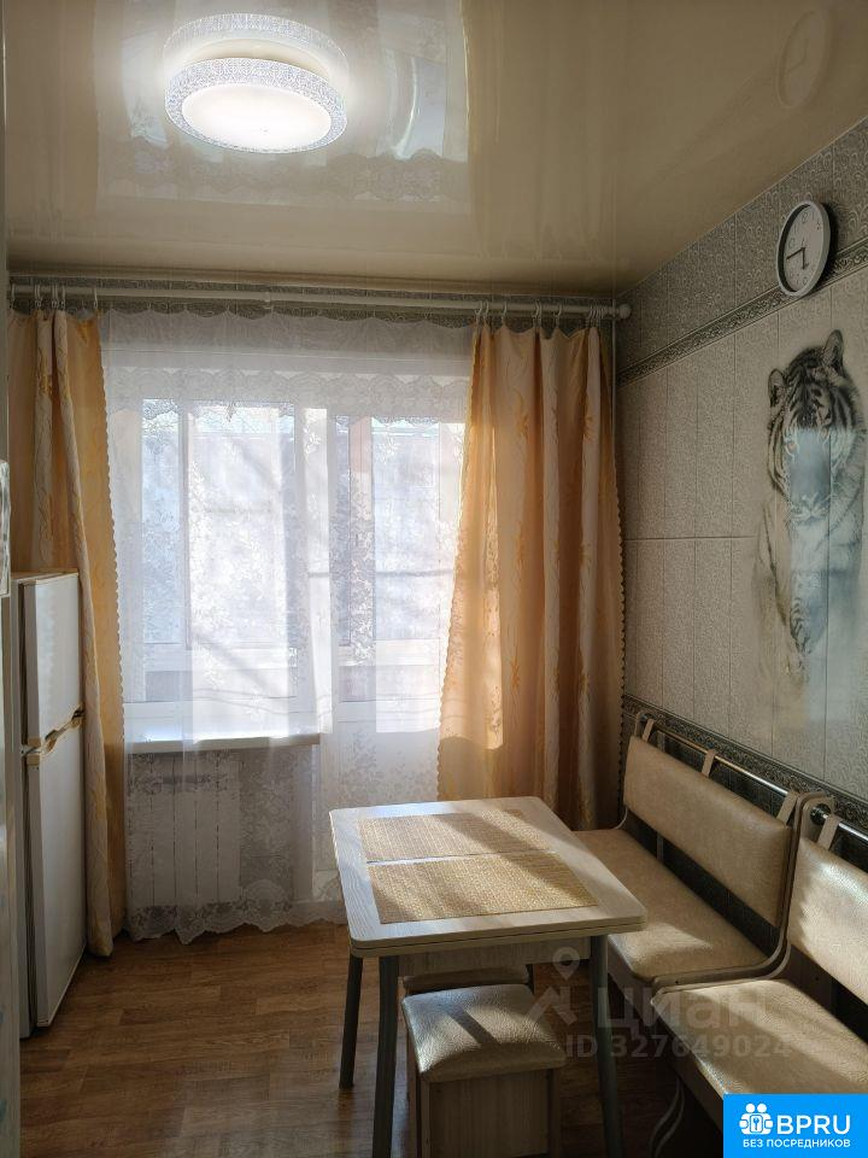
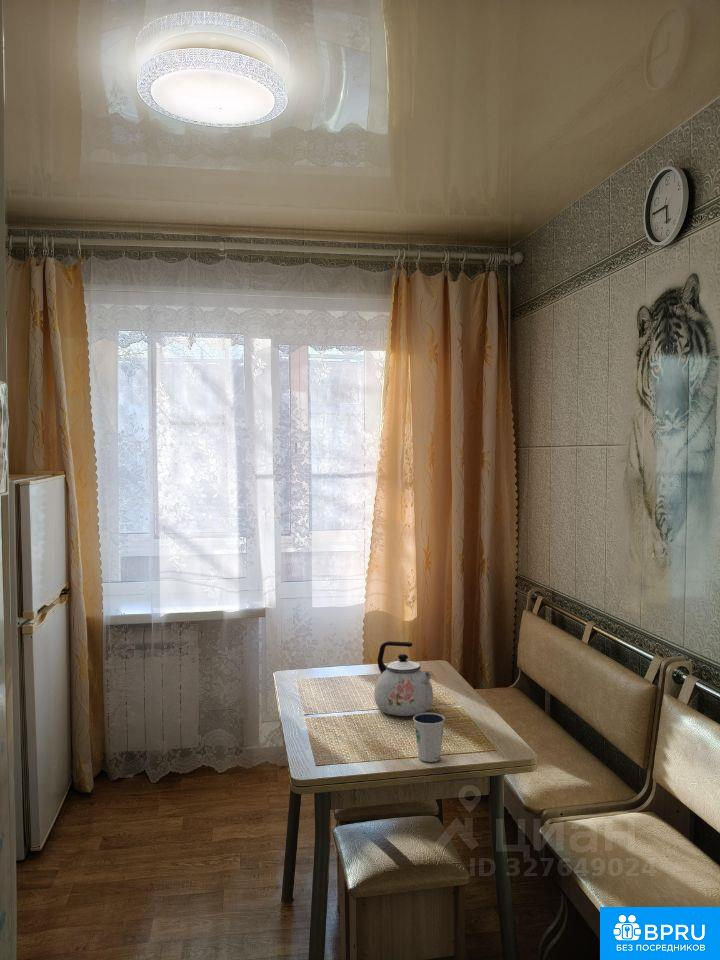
+ dixie cup [412,712,446,763]
+ kettle [373,640,434,717]
